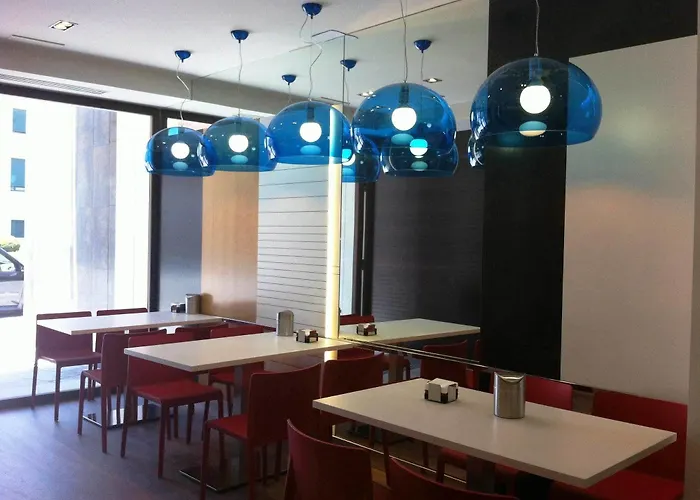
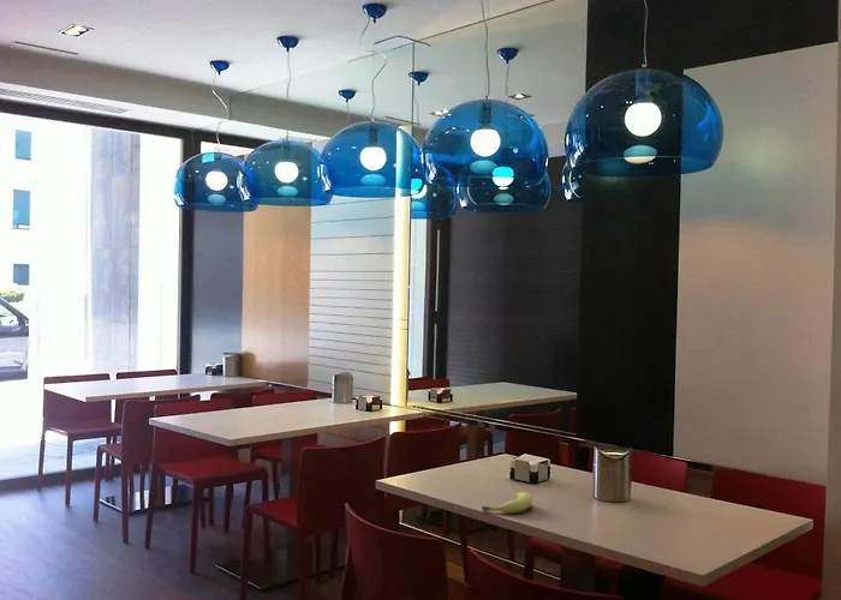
+ fruit [481,491,533,515]
